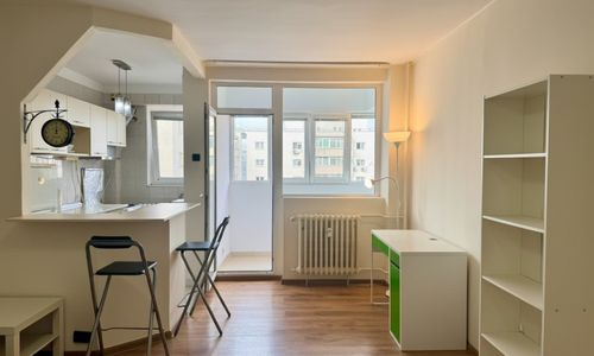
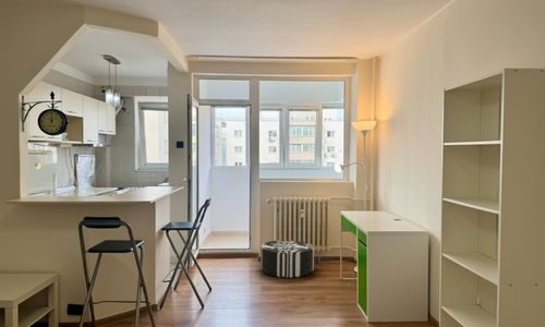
+ pouf [259,240,315,279]
